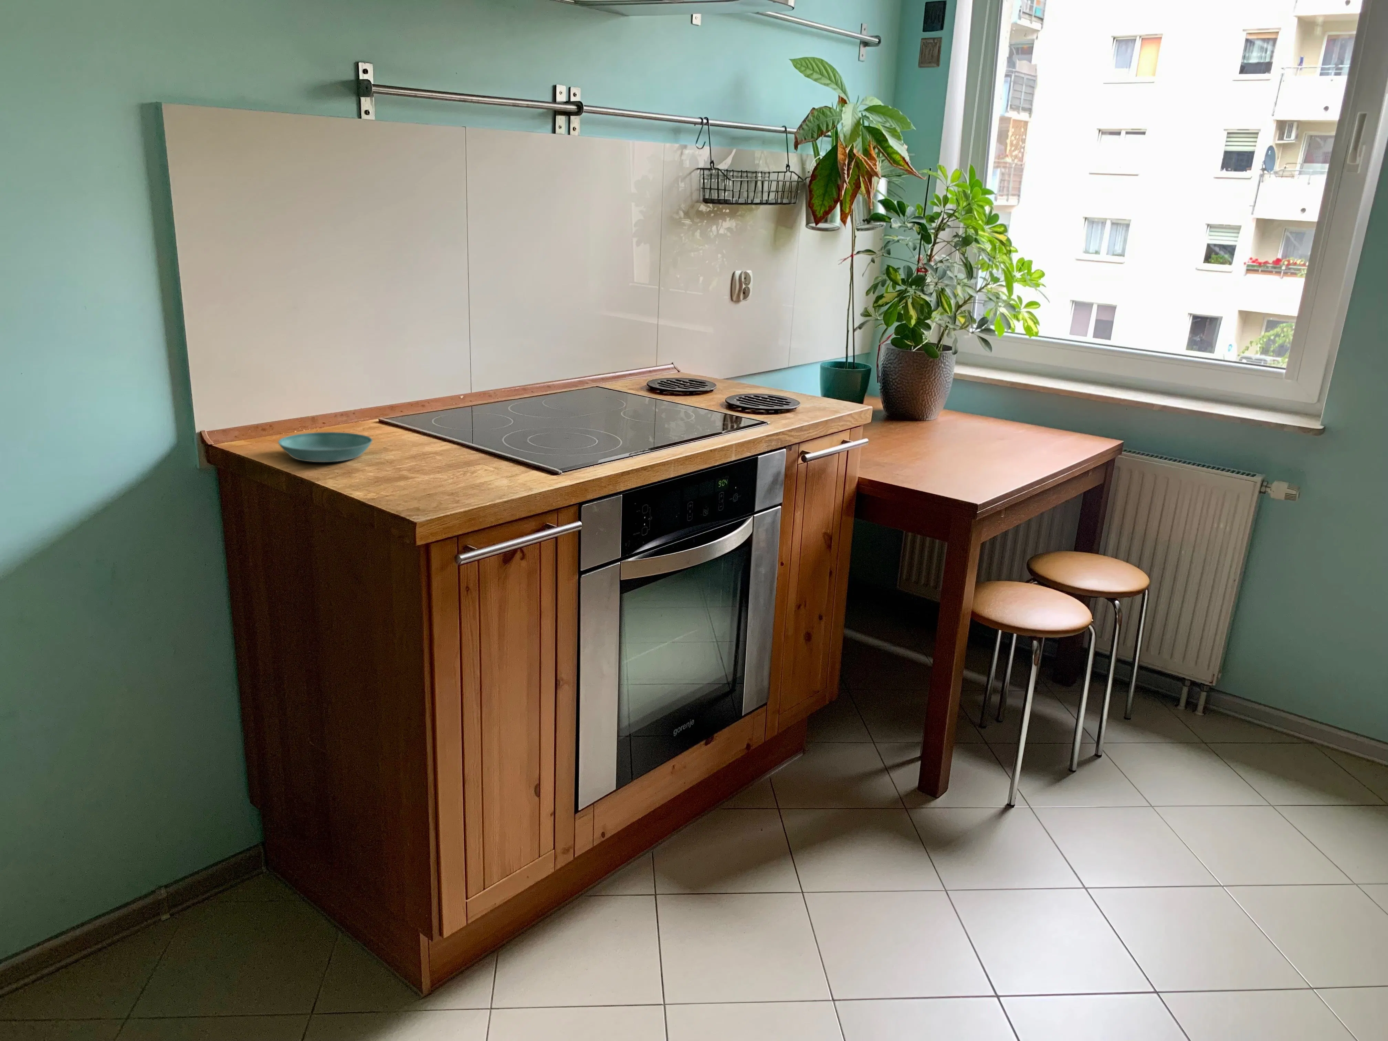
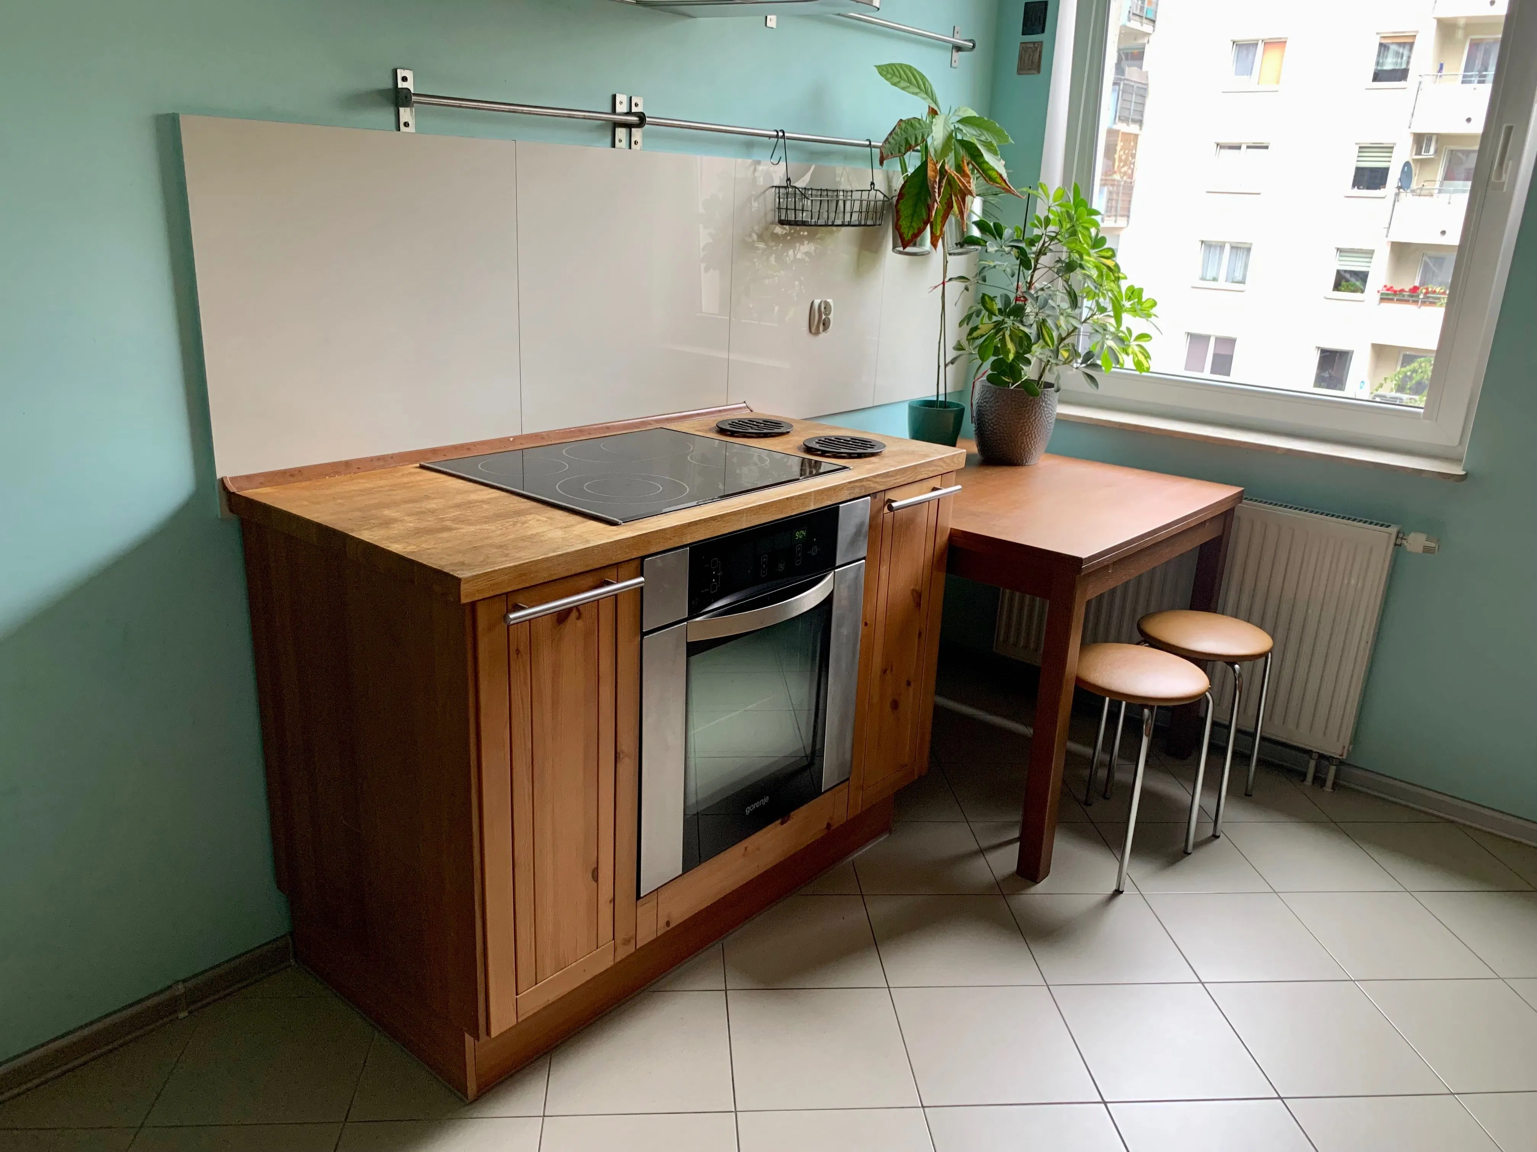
- saucer [278,432,373,463]
